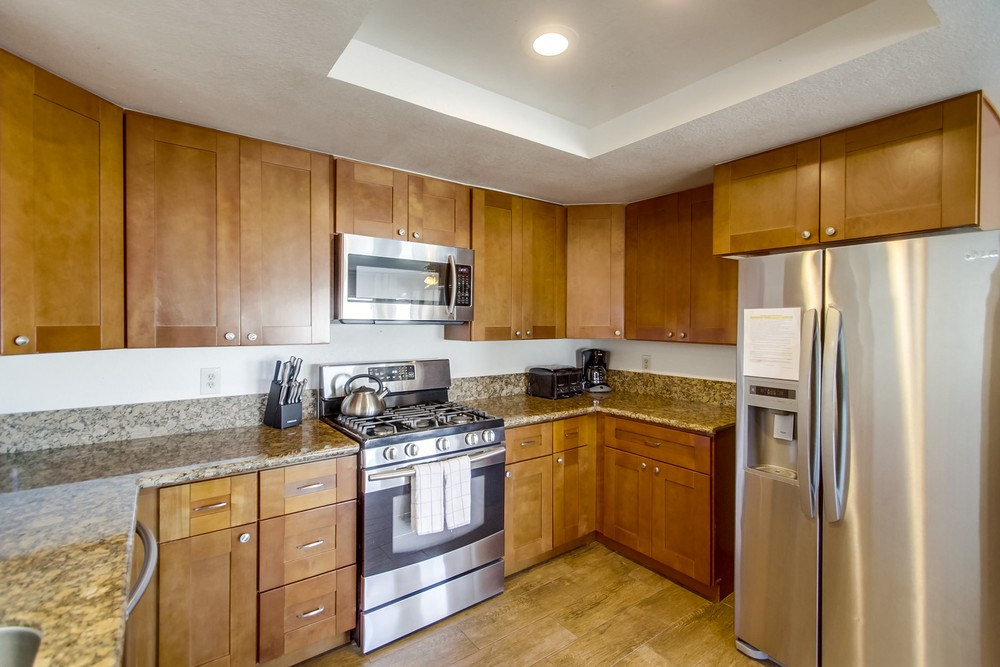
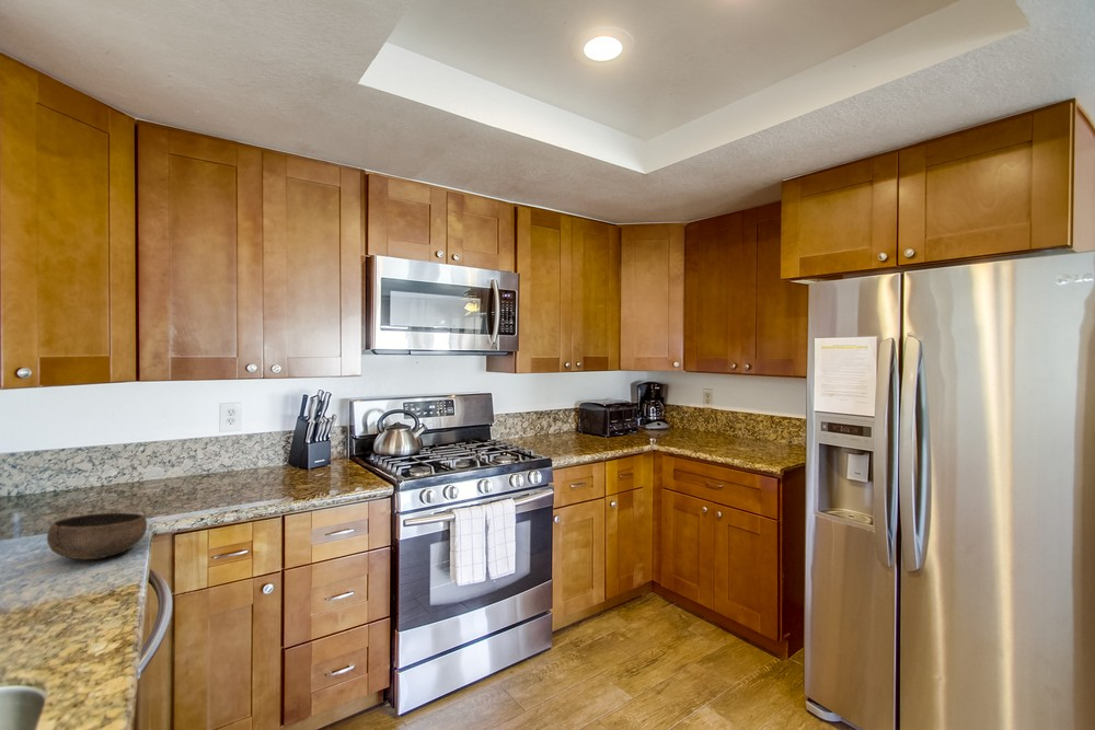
+ bowl [46,512,148,560]
